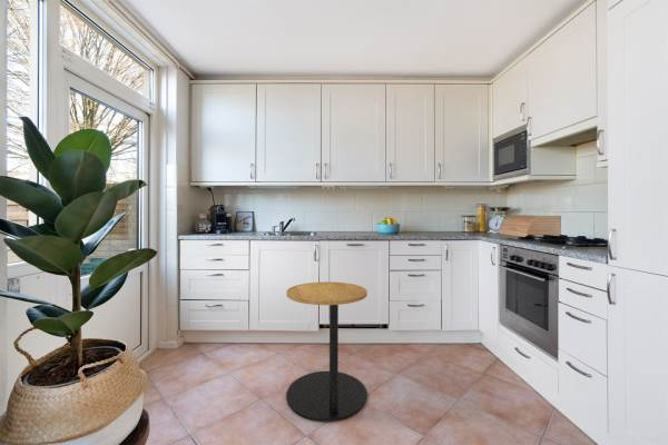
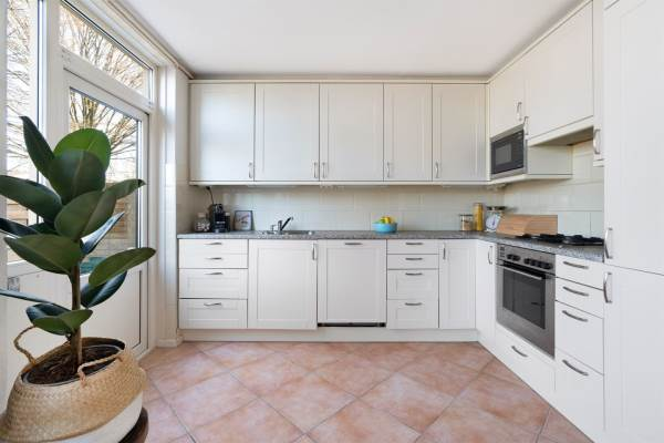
- side table [285,281,369,422]
